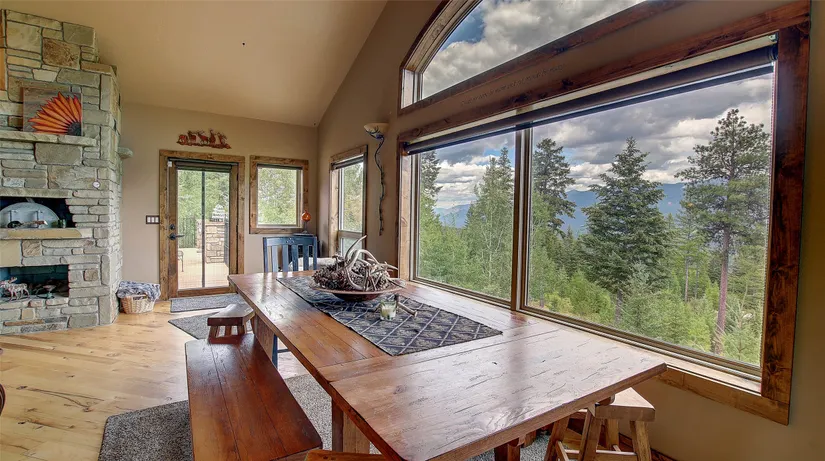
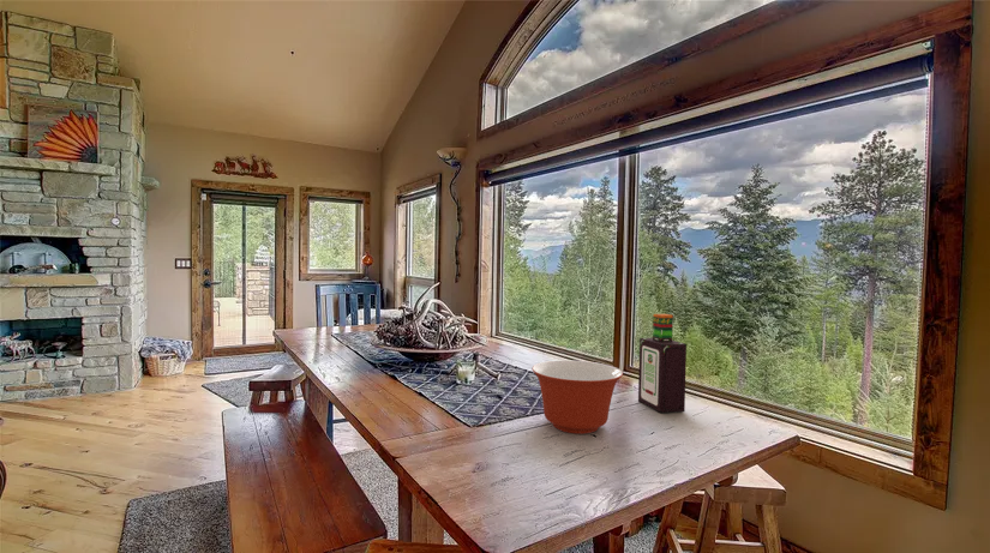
+ mixing bowl [530,359,624,435]
+ bottle [637,313,688,414]
